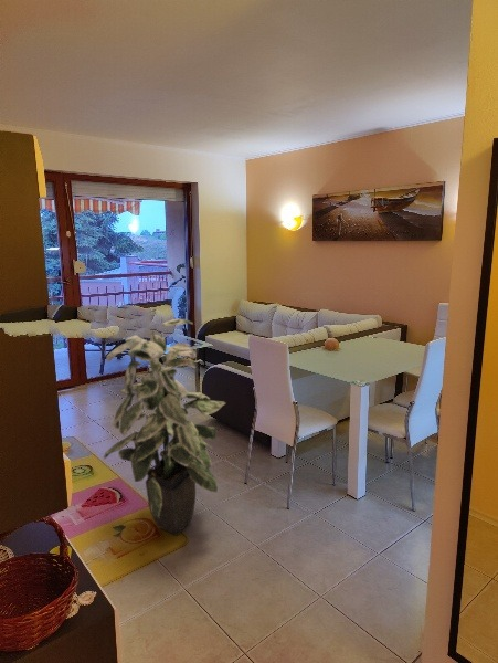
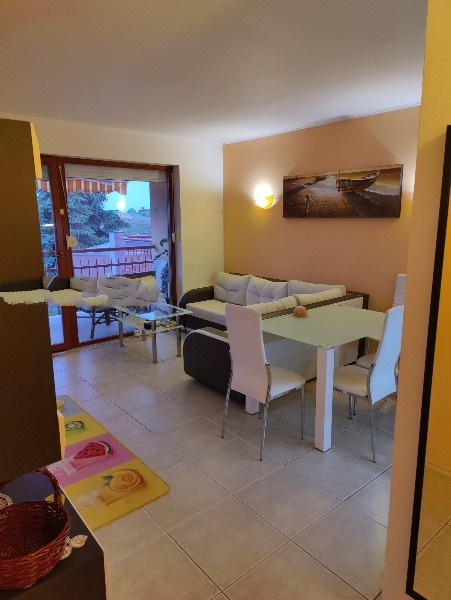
- indoor plant [103,318,226,536]
